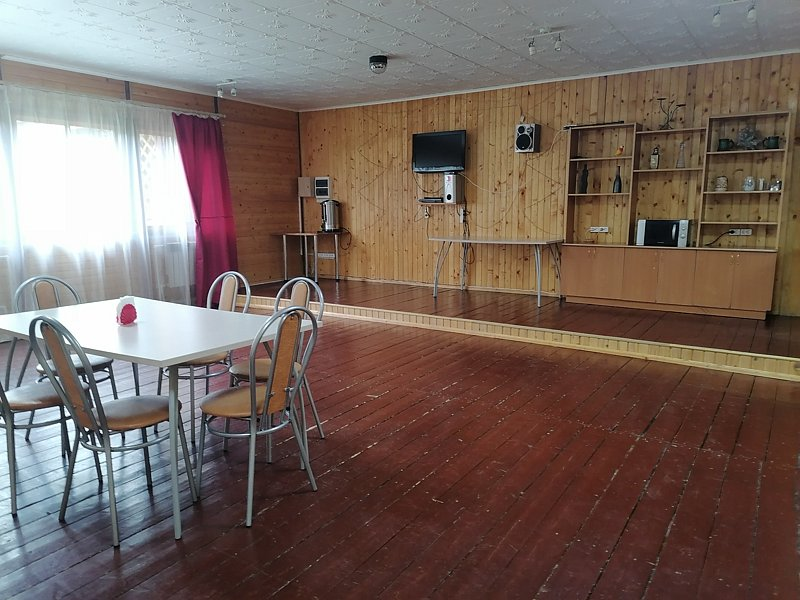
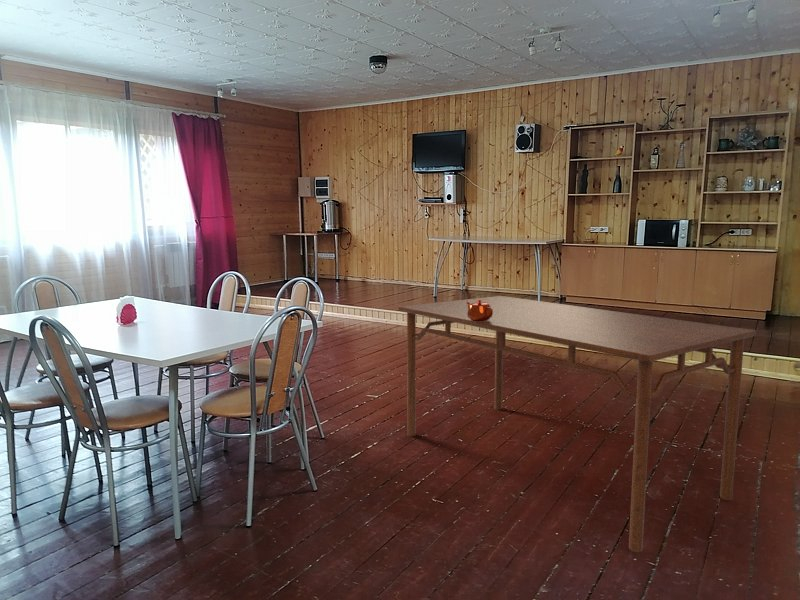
+ teapot [466,300,493,321]
+ dining table [397,295,757,553]
